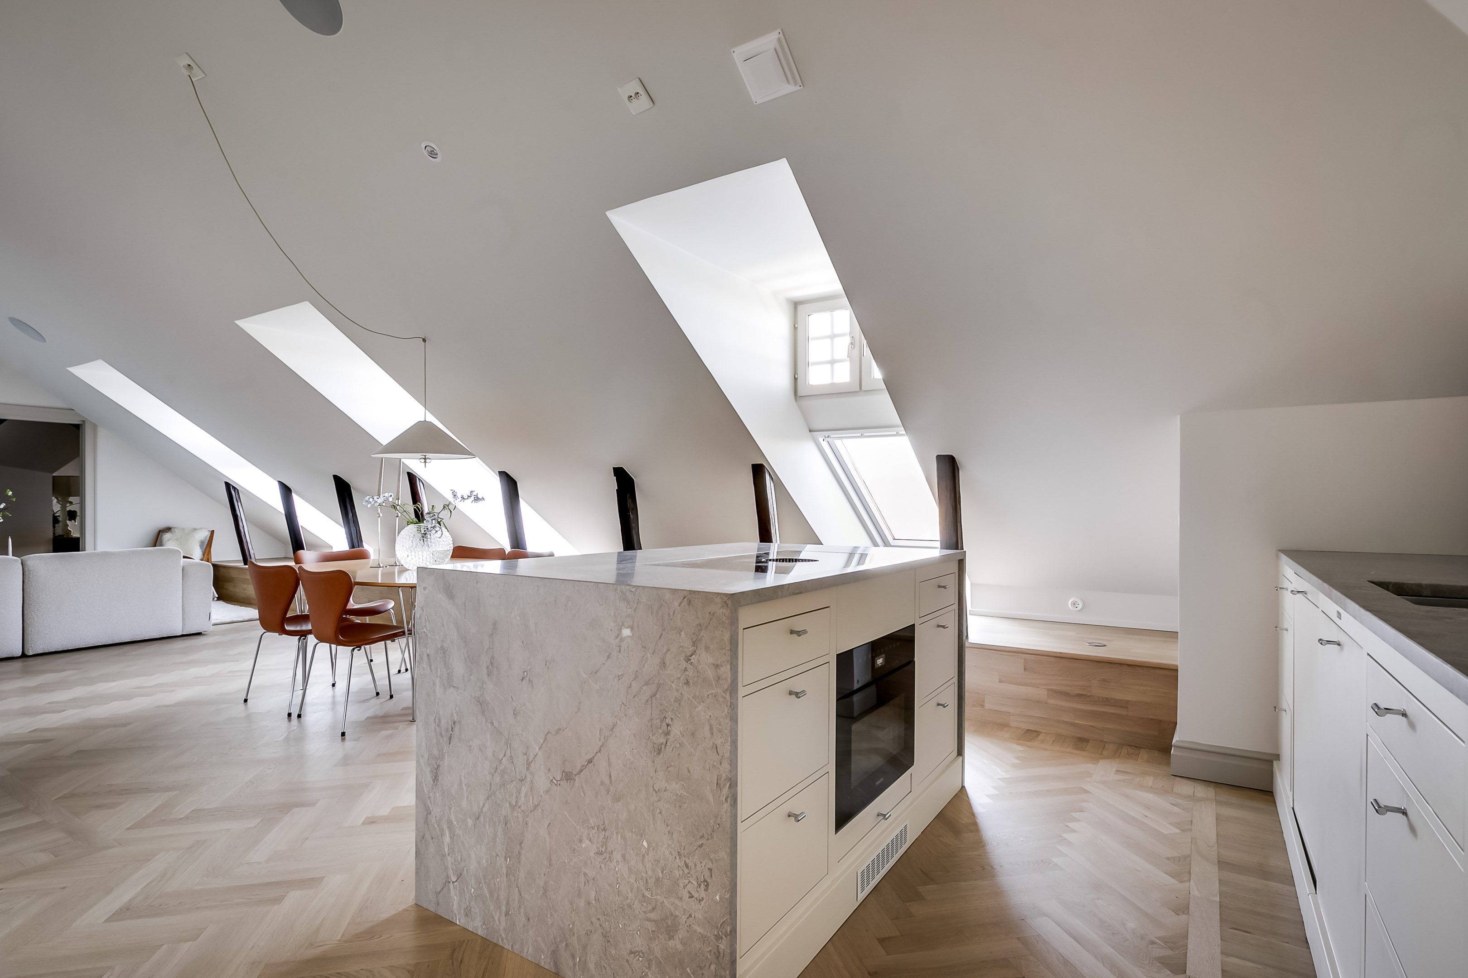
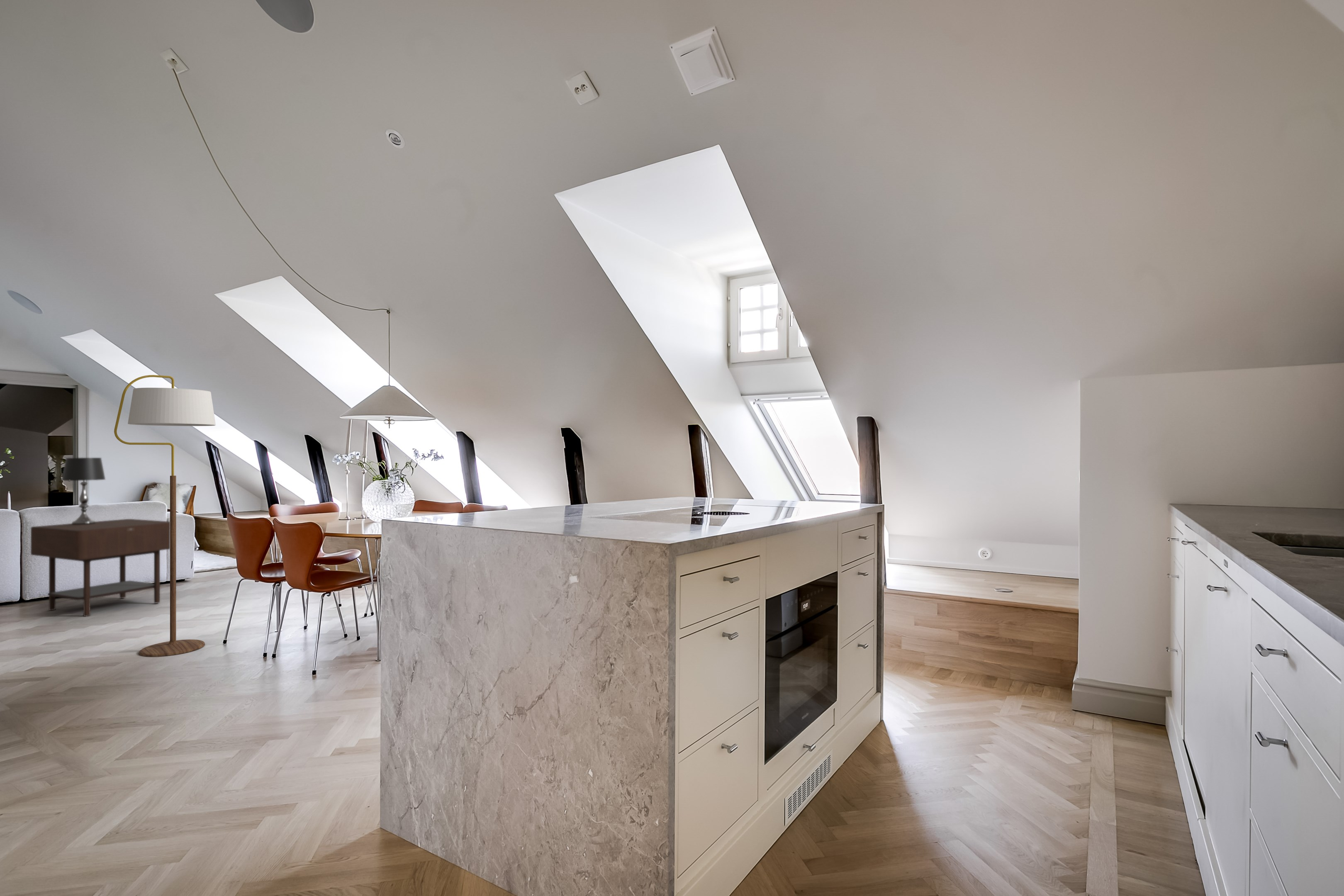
+ side table [30,519,170,617]
+ floor lamp [114,375,216,657]
+ table lamp [61,457,106,525]
